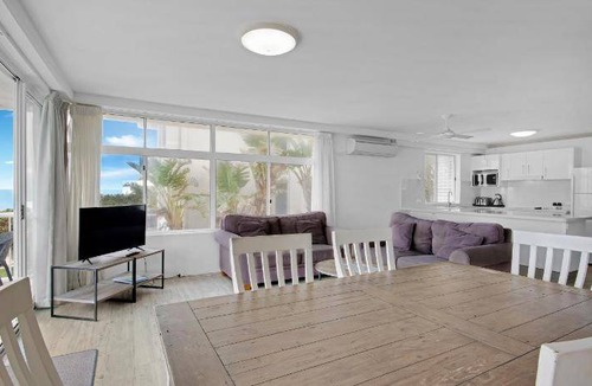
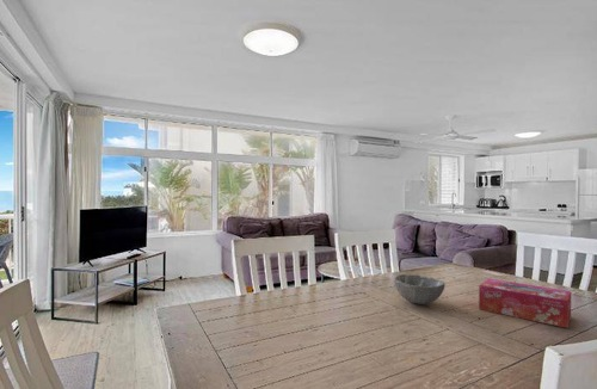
+ bowl [394,273,447,305]
+ tissue box [478,277,572,329]
